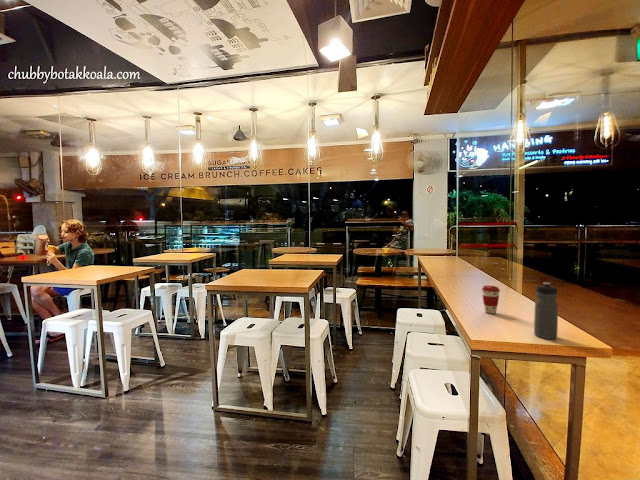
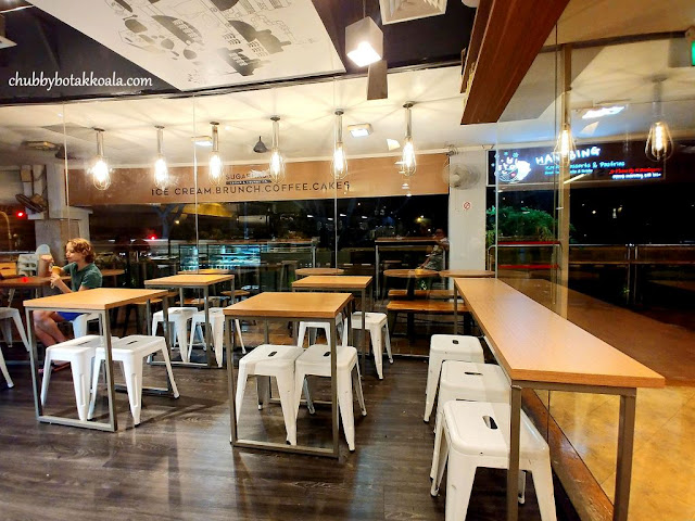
- coffee cup [481,285,501,315]
- water bottle [533,281,559,340]
